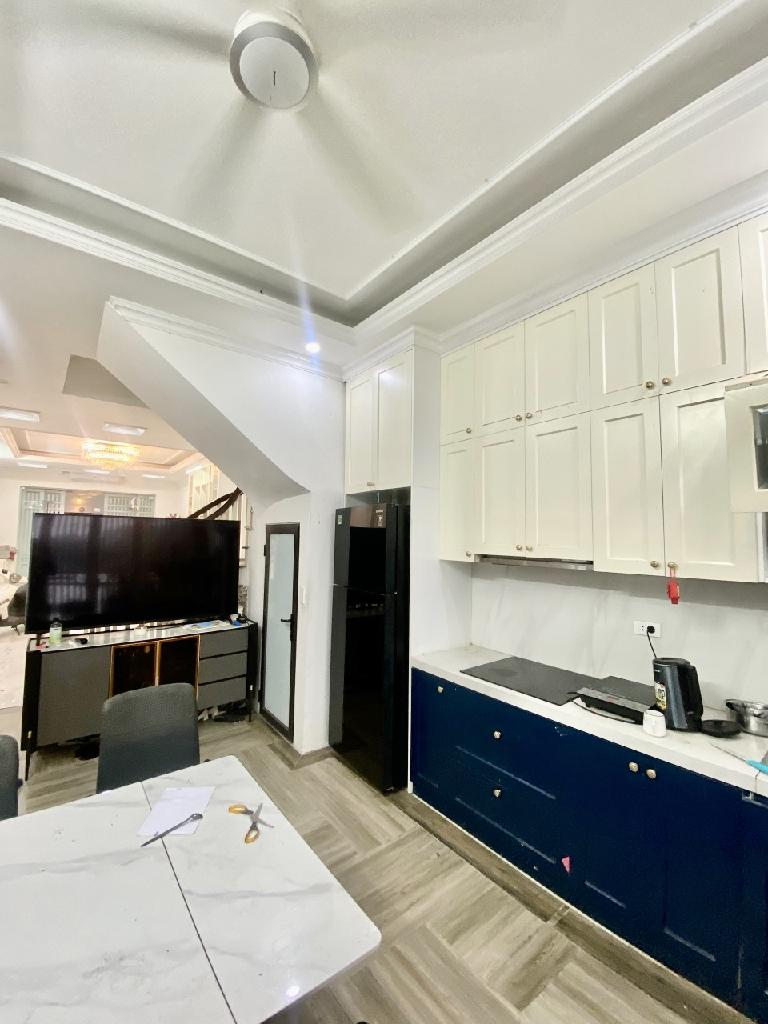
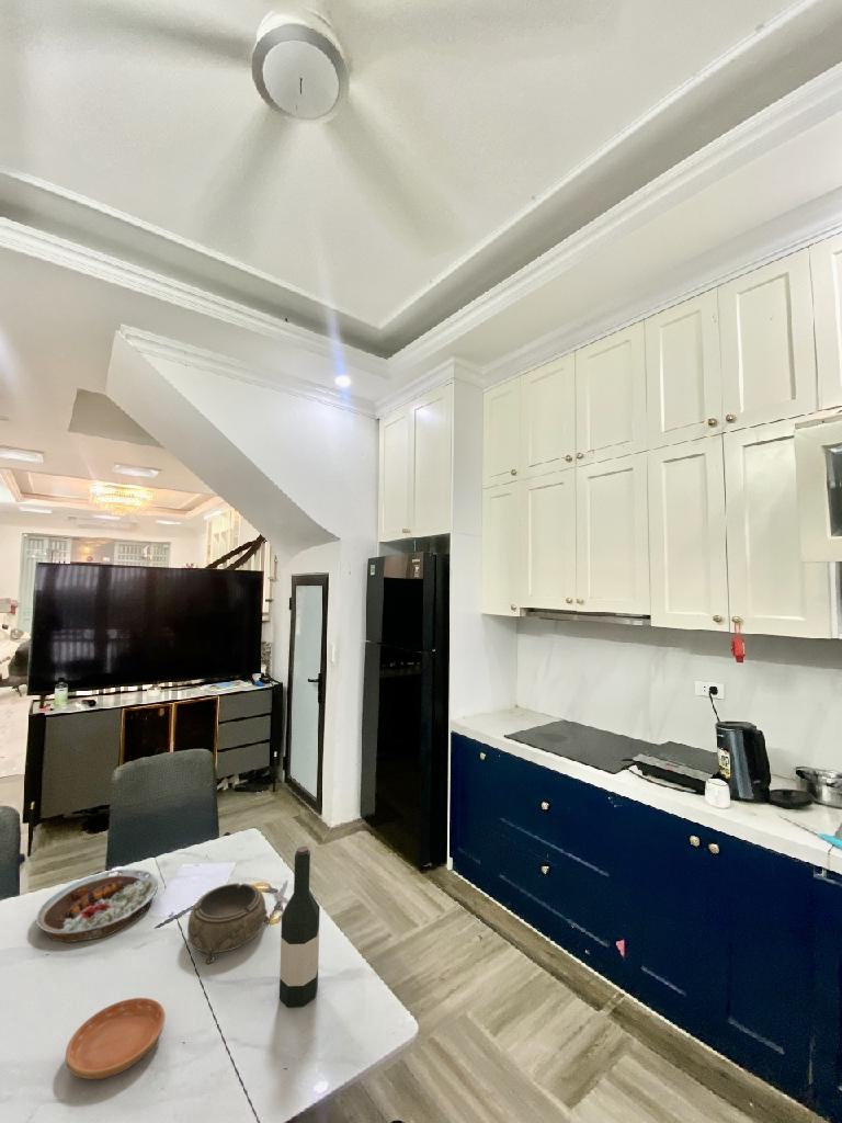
+ saucer [65,997,166,1080]
+ plate [35,867,159,944]
+ wine bottle [278,846,321,1008]
+ decorative bowl [186,882,271,965]
